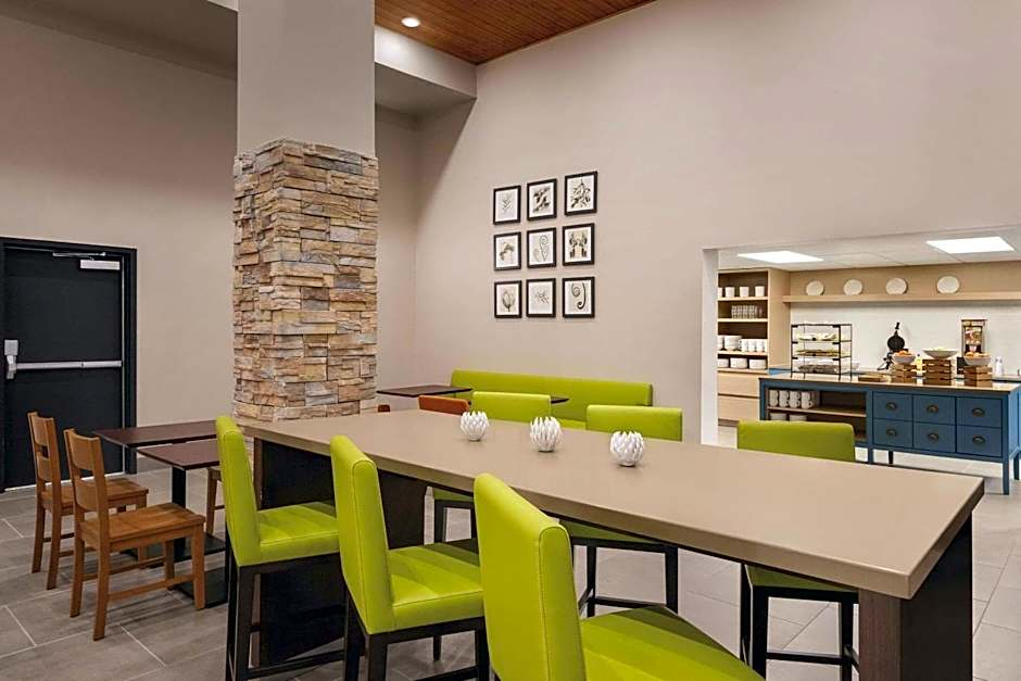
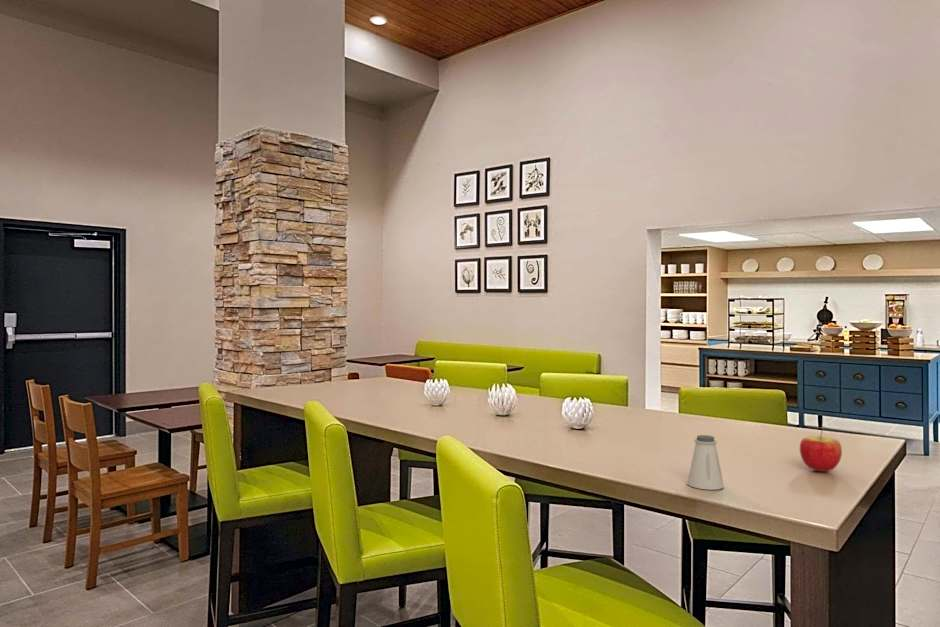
+ apple [799,425,843,473]
+ saltshaker [686,434,725,491]
